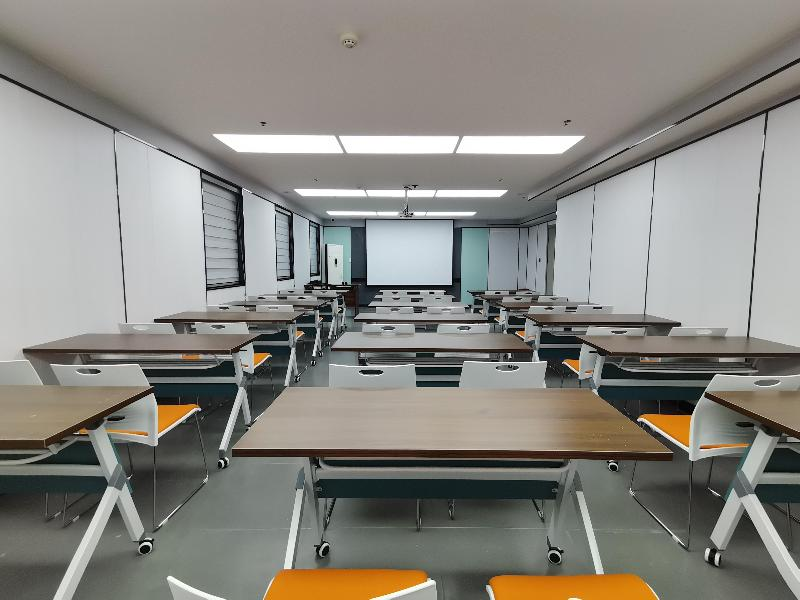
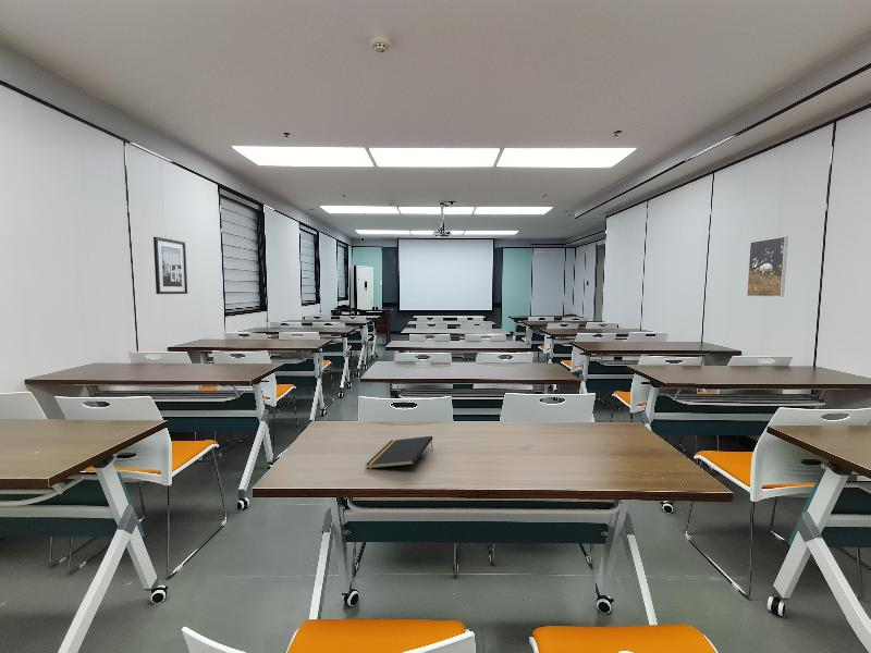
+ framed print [746,235,789,298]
+ wall art [152,236,188,295]
+ notepad [365,435,434,470]
